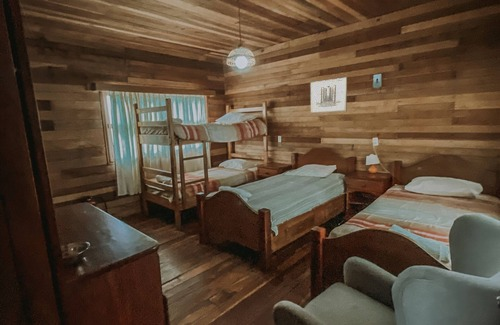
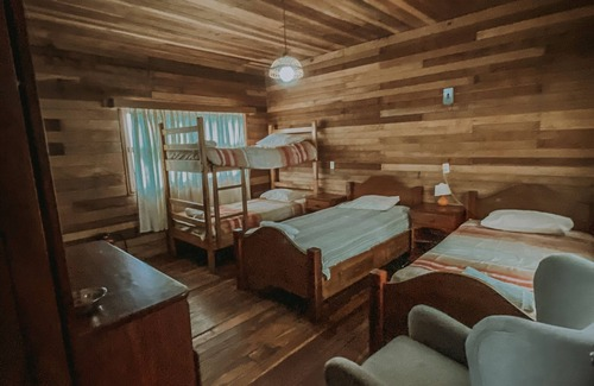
- wall art [310,77,348,114]
